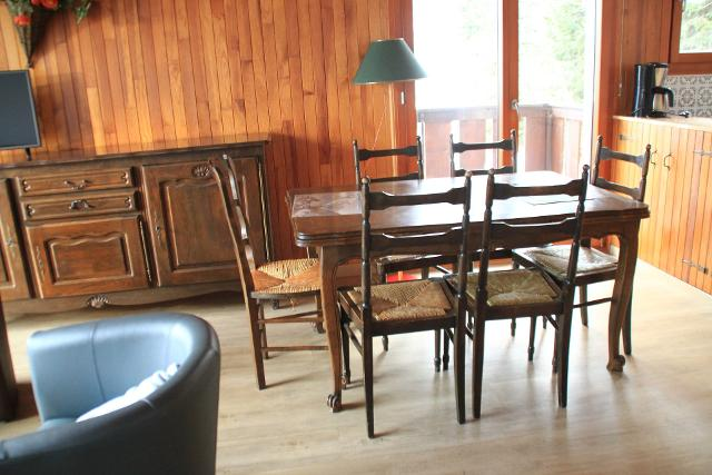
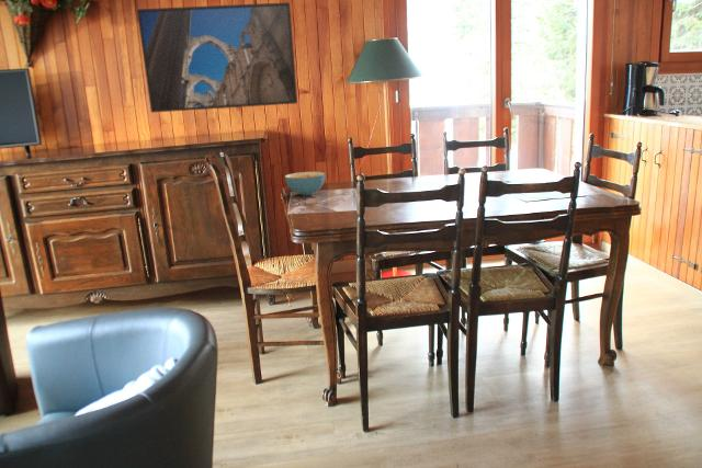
+ cereal bowl [284,171,327,196]
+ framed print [136,1,298,114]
